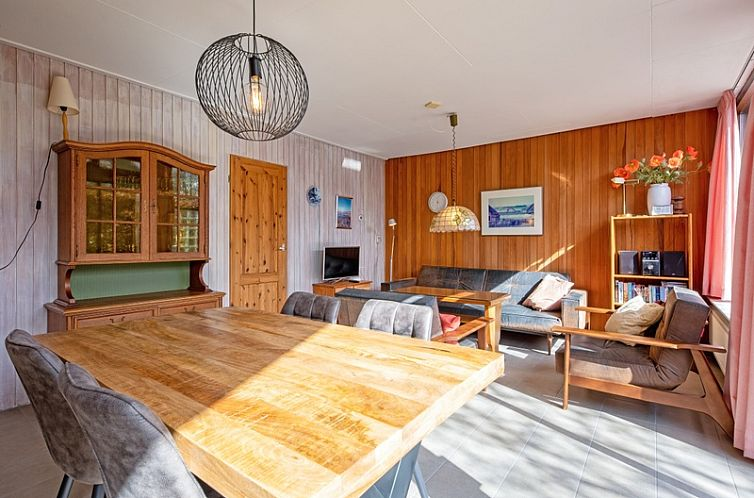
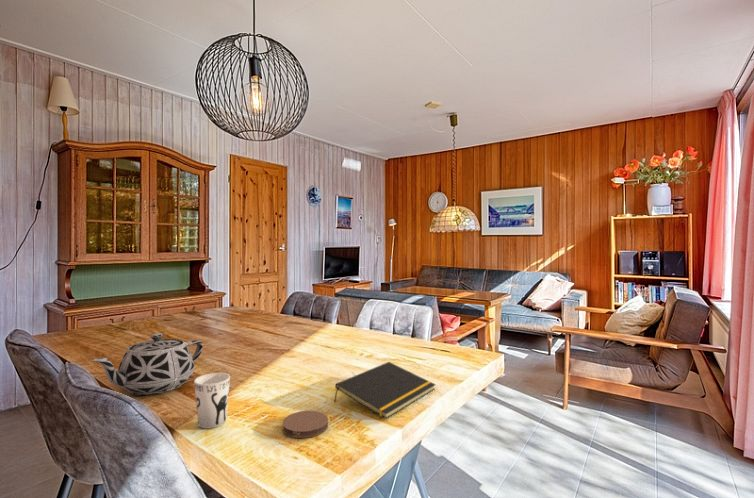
+ cup [193,372,231,429]
+ teapot [90,332,204,396]
+ coaster [281,410,329,439]
+ notepad [333,361,437,420]
